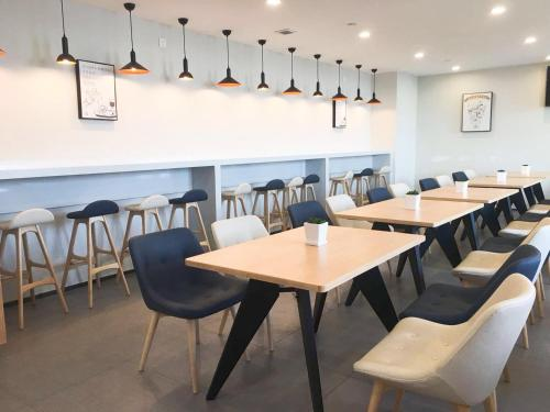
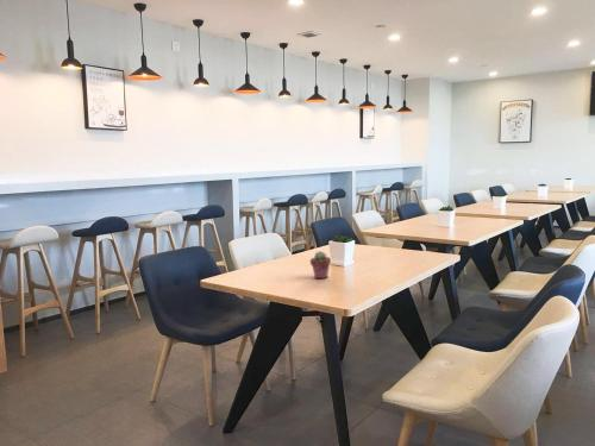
+ potted succulent [309,250,332,279]
